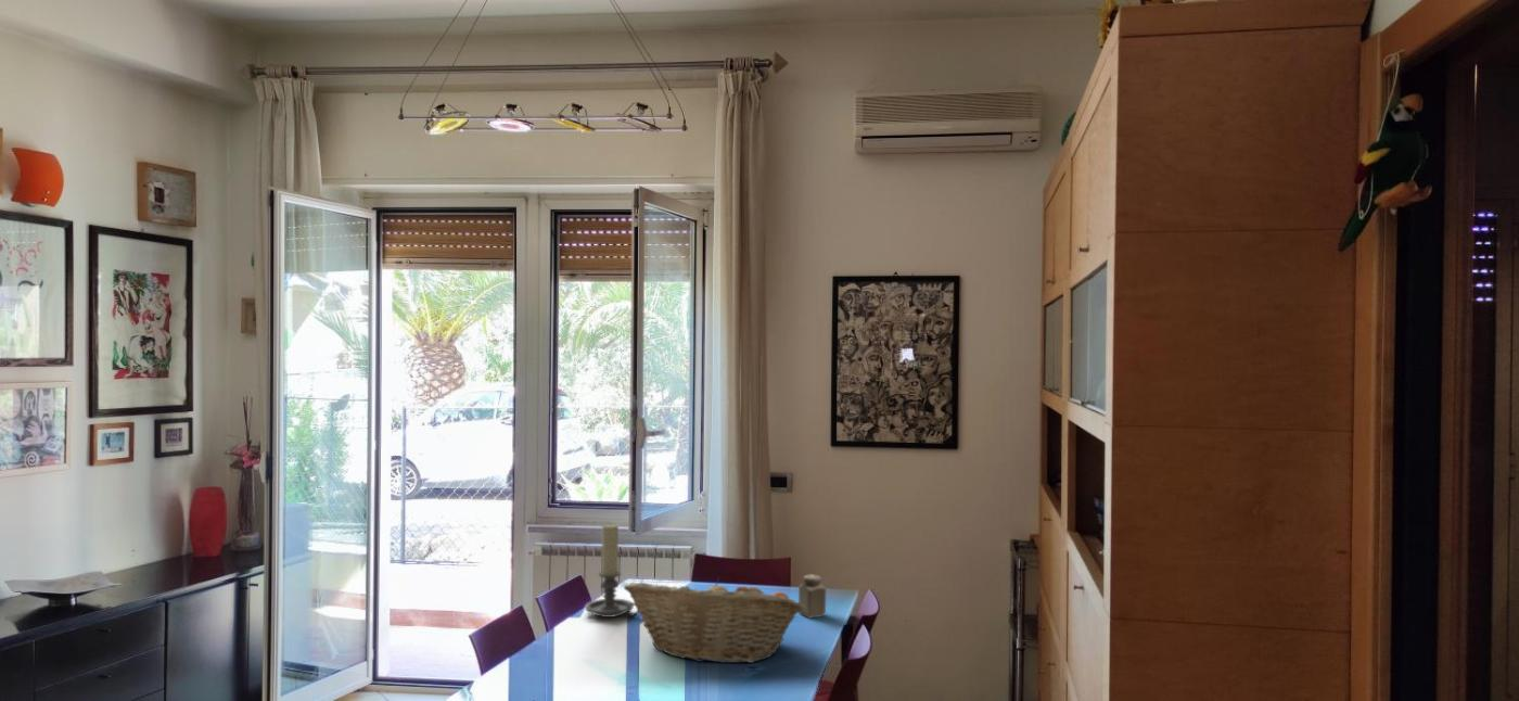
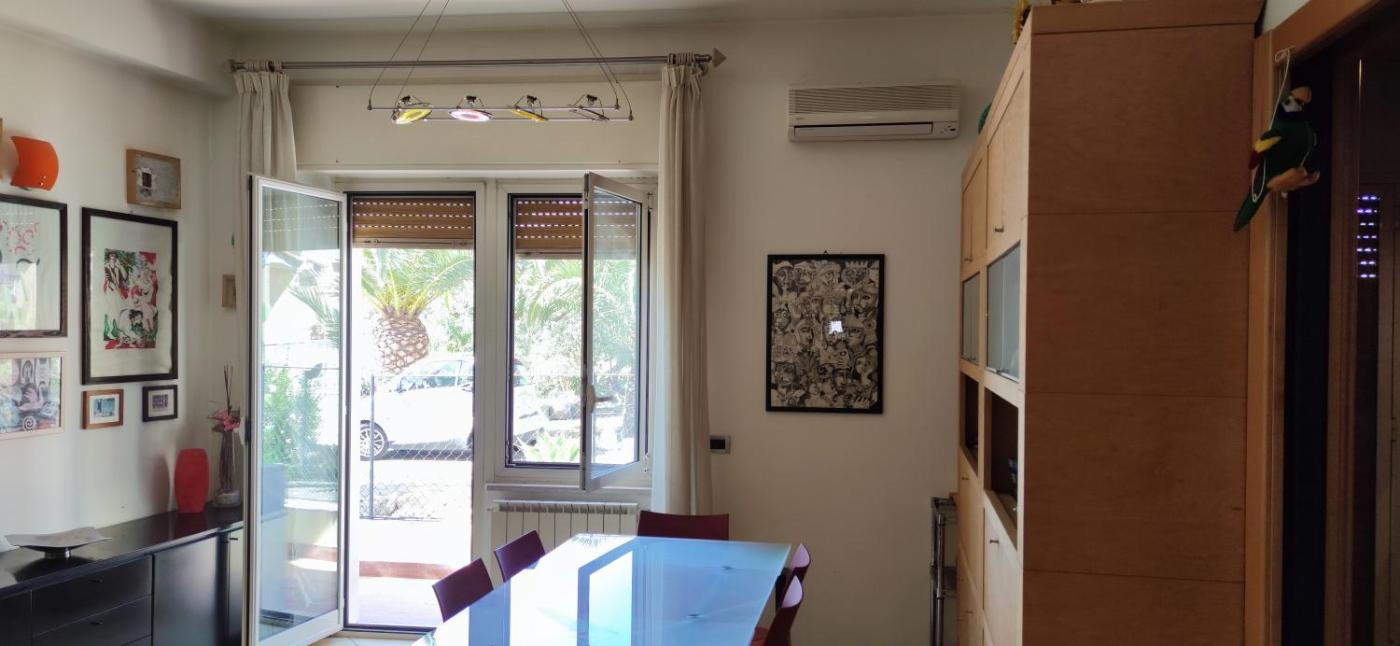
- salt shaker [797,574,827,620]
- fruit basket [623,575,804,664]
- candle holder [584,522,639,619]
